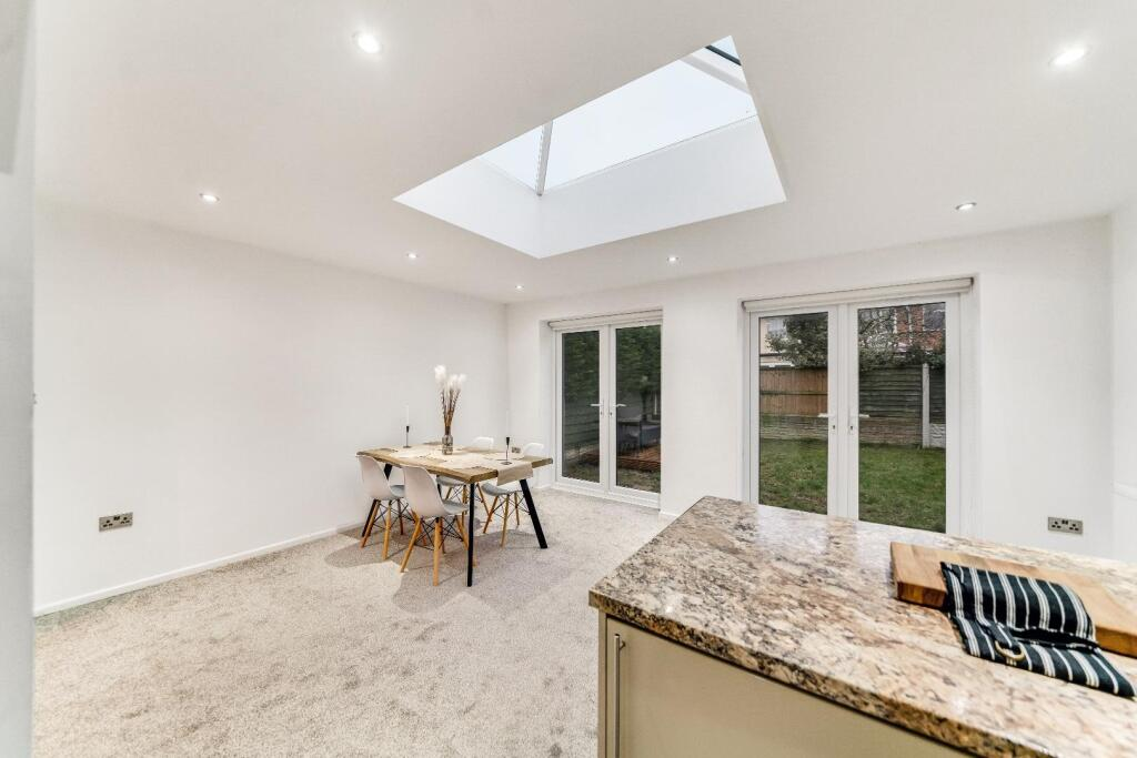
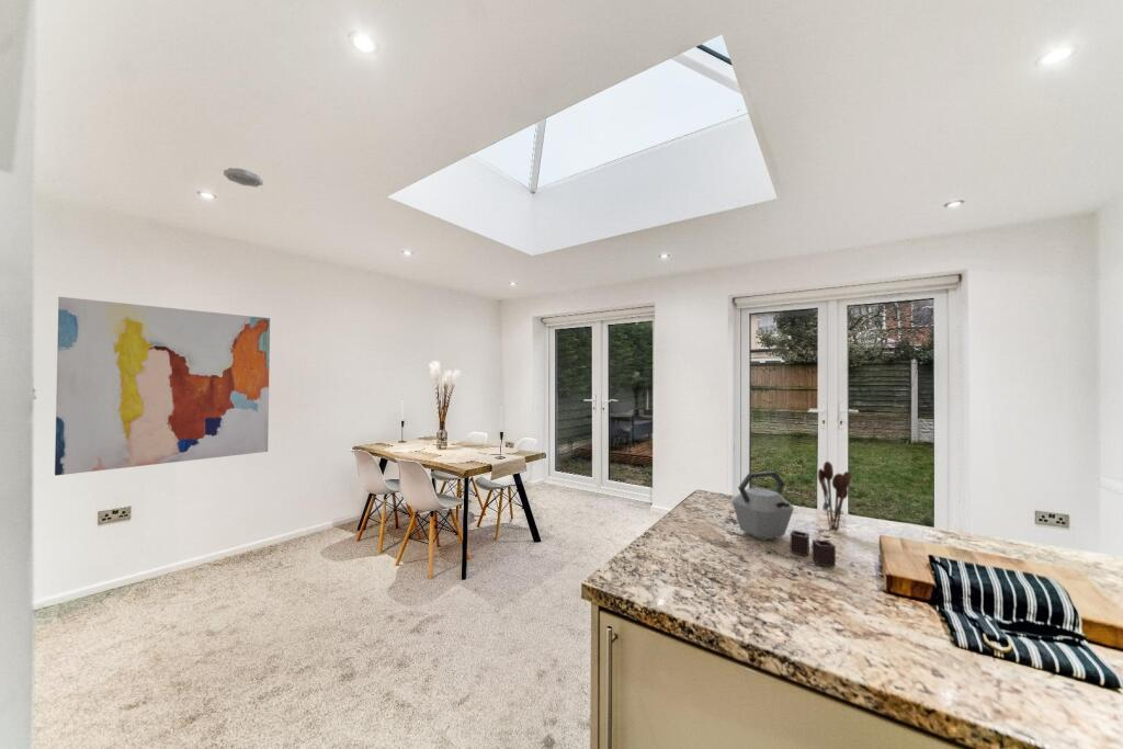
+ utensil holder [817,461,852,534]
+ kettle [731,470,837,567]
+ wall art [54,296,271,476]
+ smoke detector [223,167,264,189]
